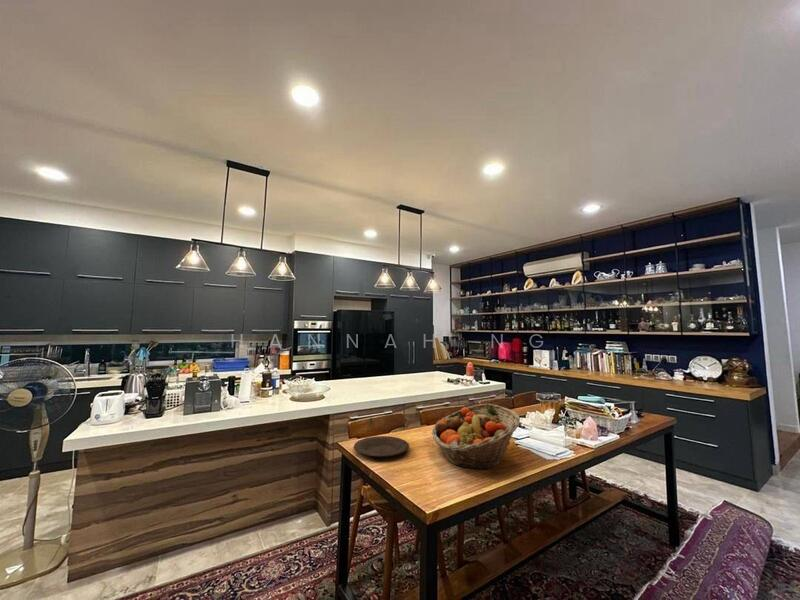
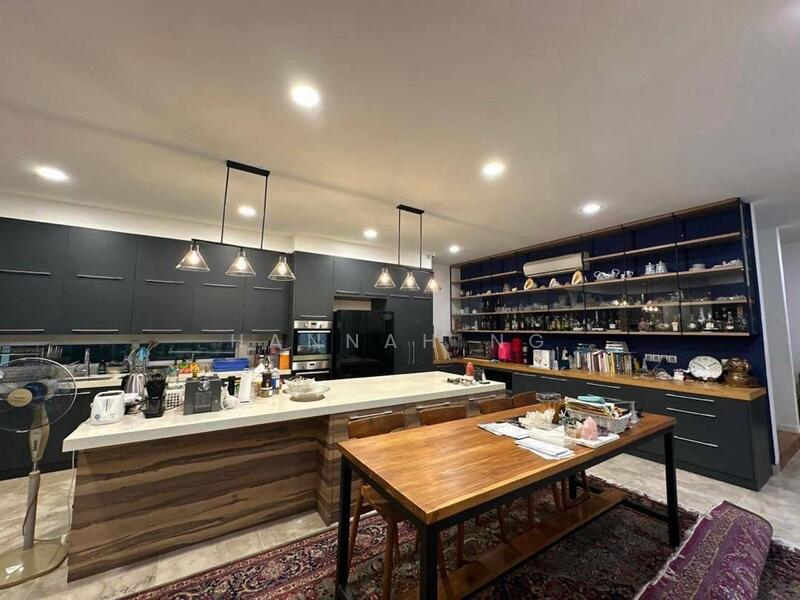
- plate [353,435,410,458]
- fruit basket [431,403,521,471]
